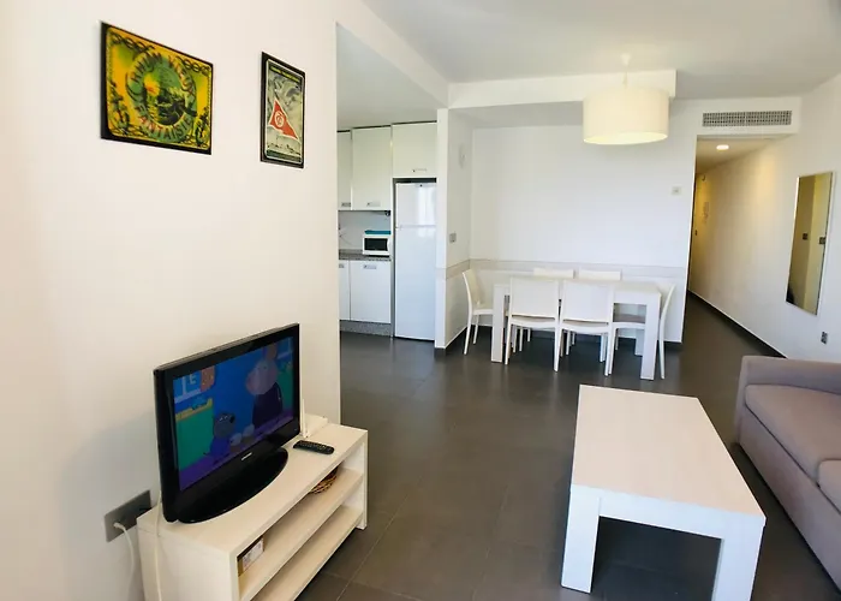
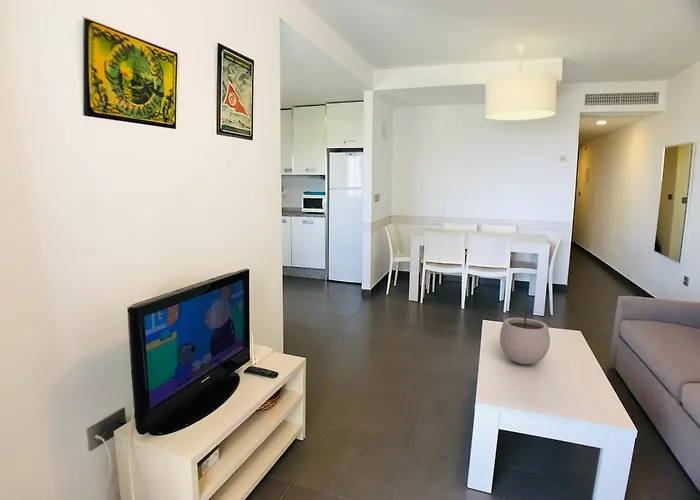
+ plant pot [499,304,551,365]
